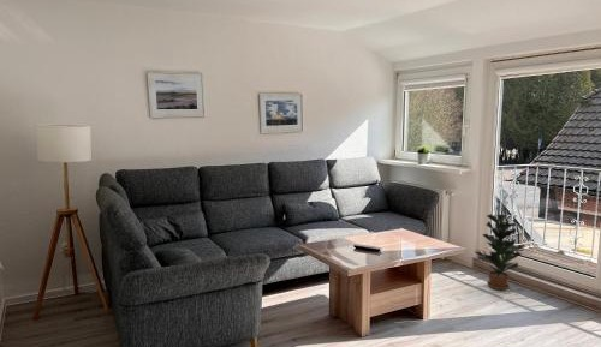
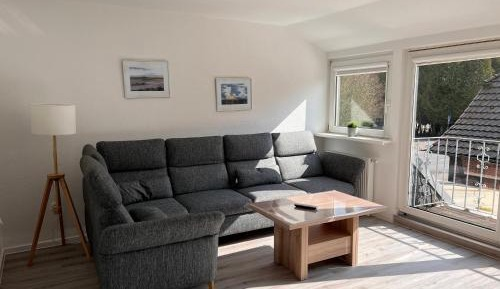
- potted plant [474,213,525,291]
